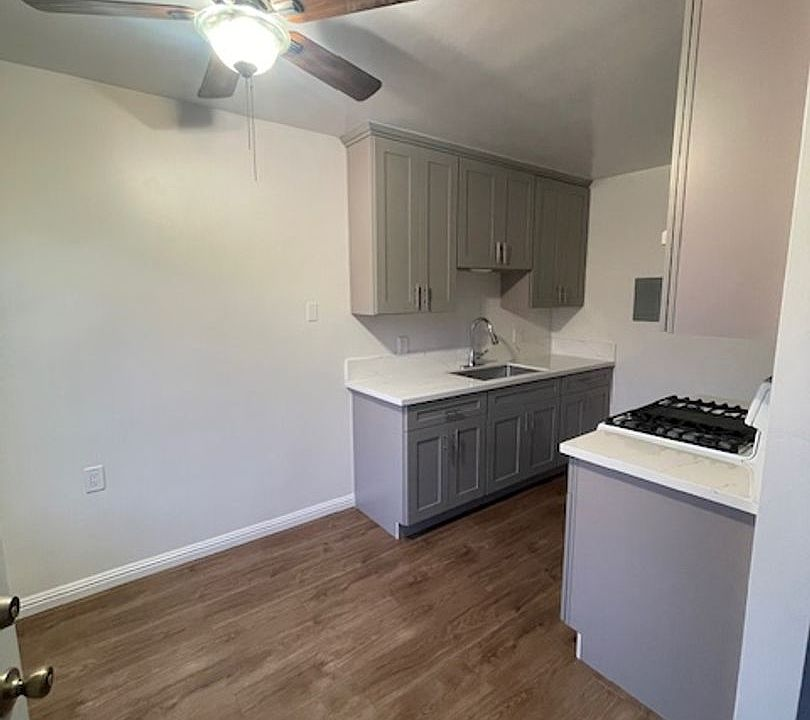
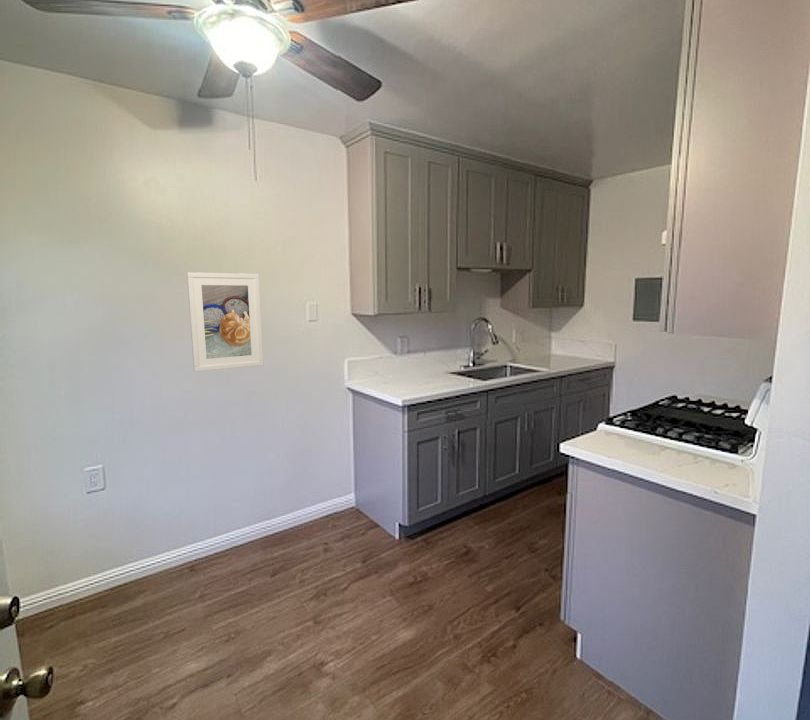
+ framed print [186,271,264,373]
